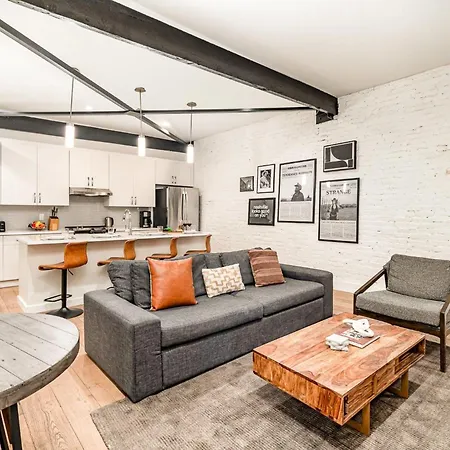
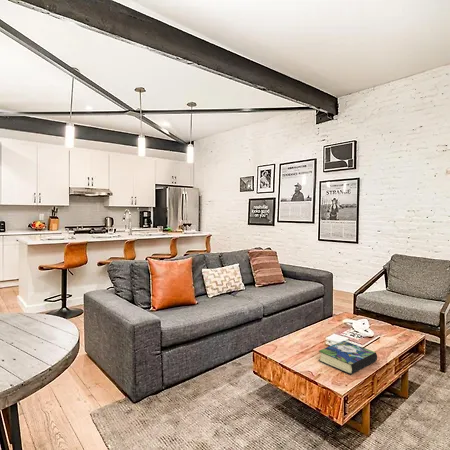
+ book [318,340,378,376]
